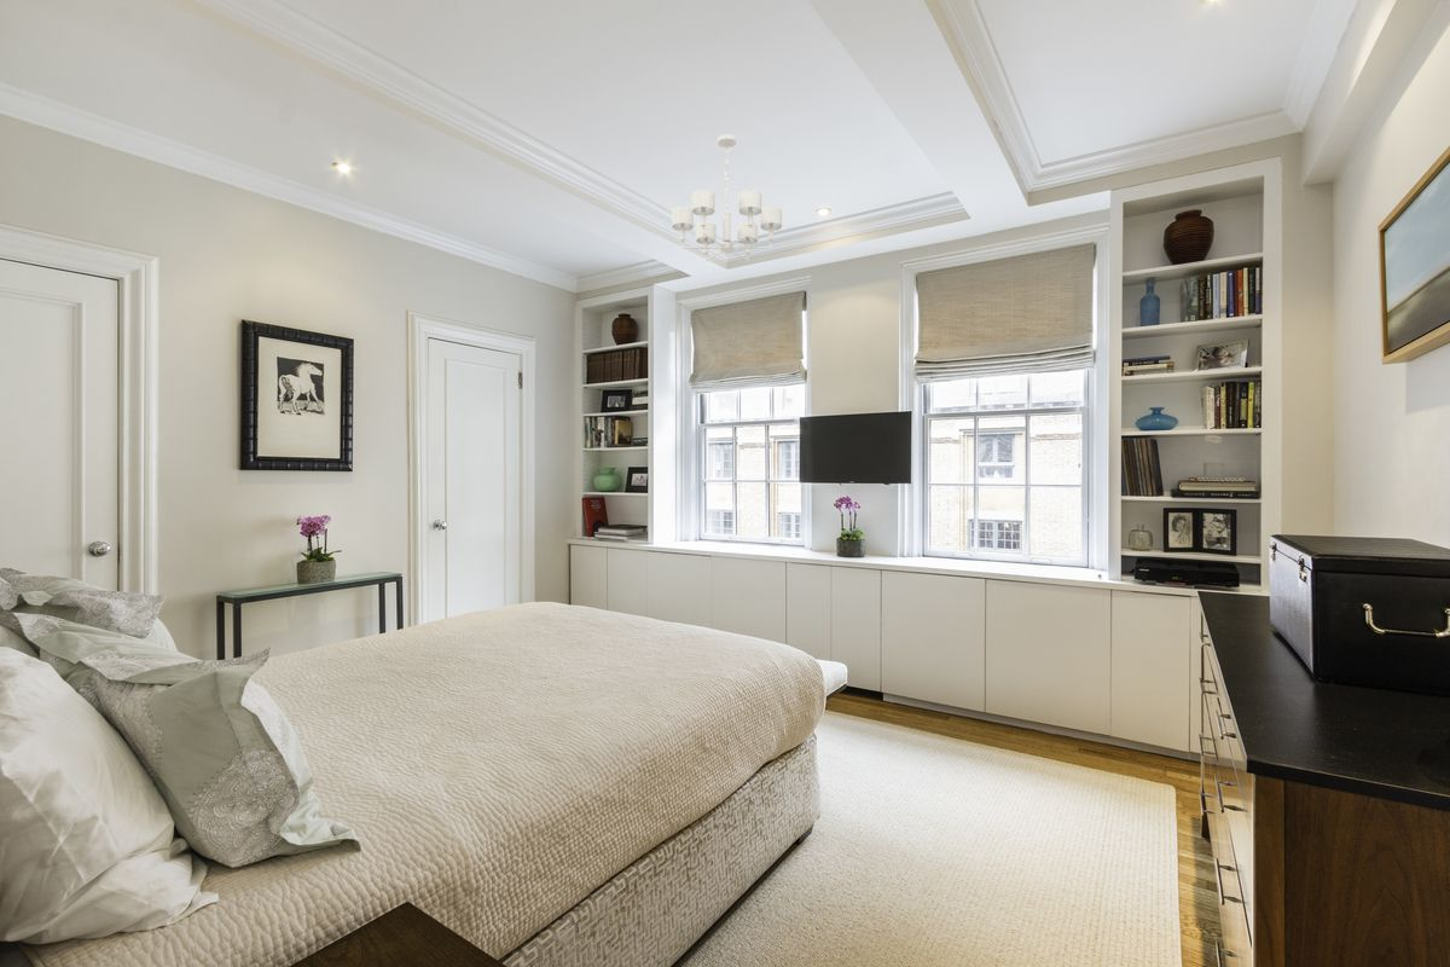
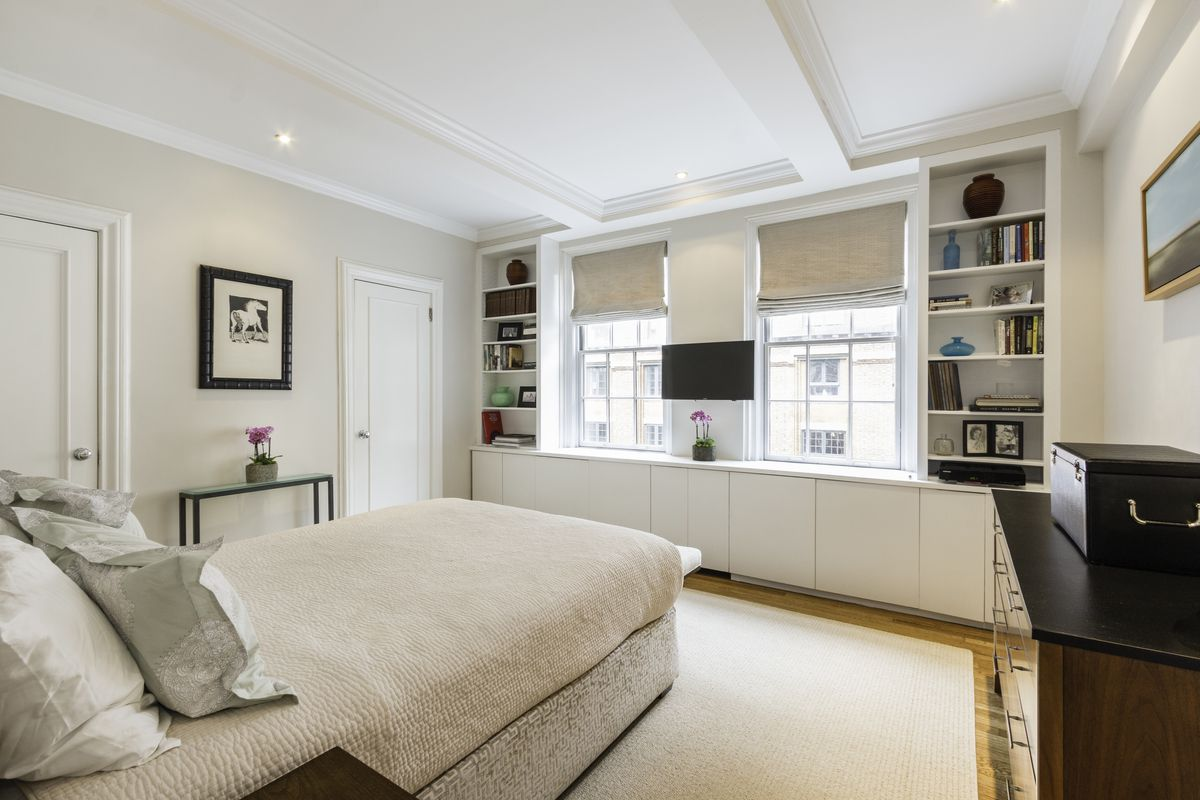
- chandelier [671,133,783,262]
